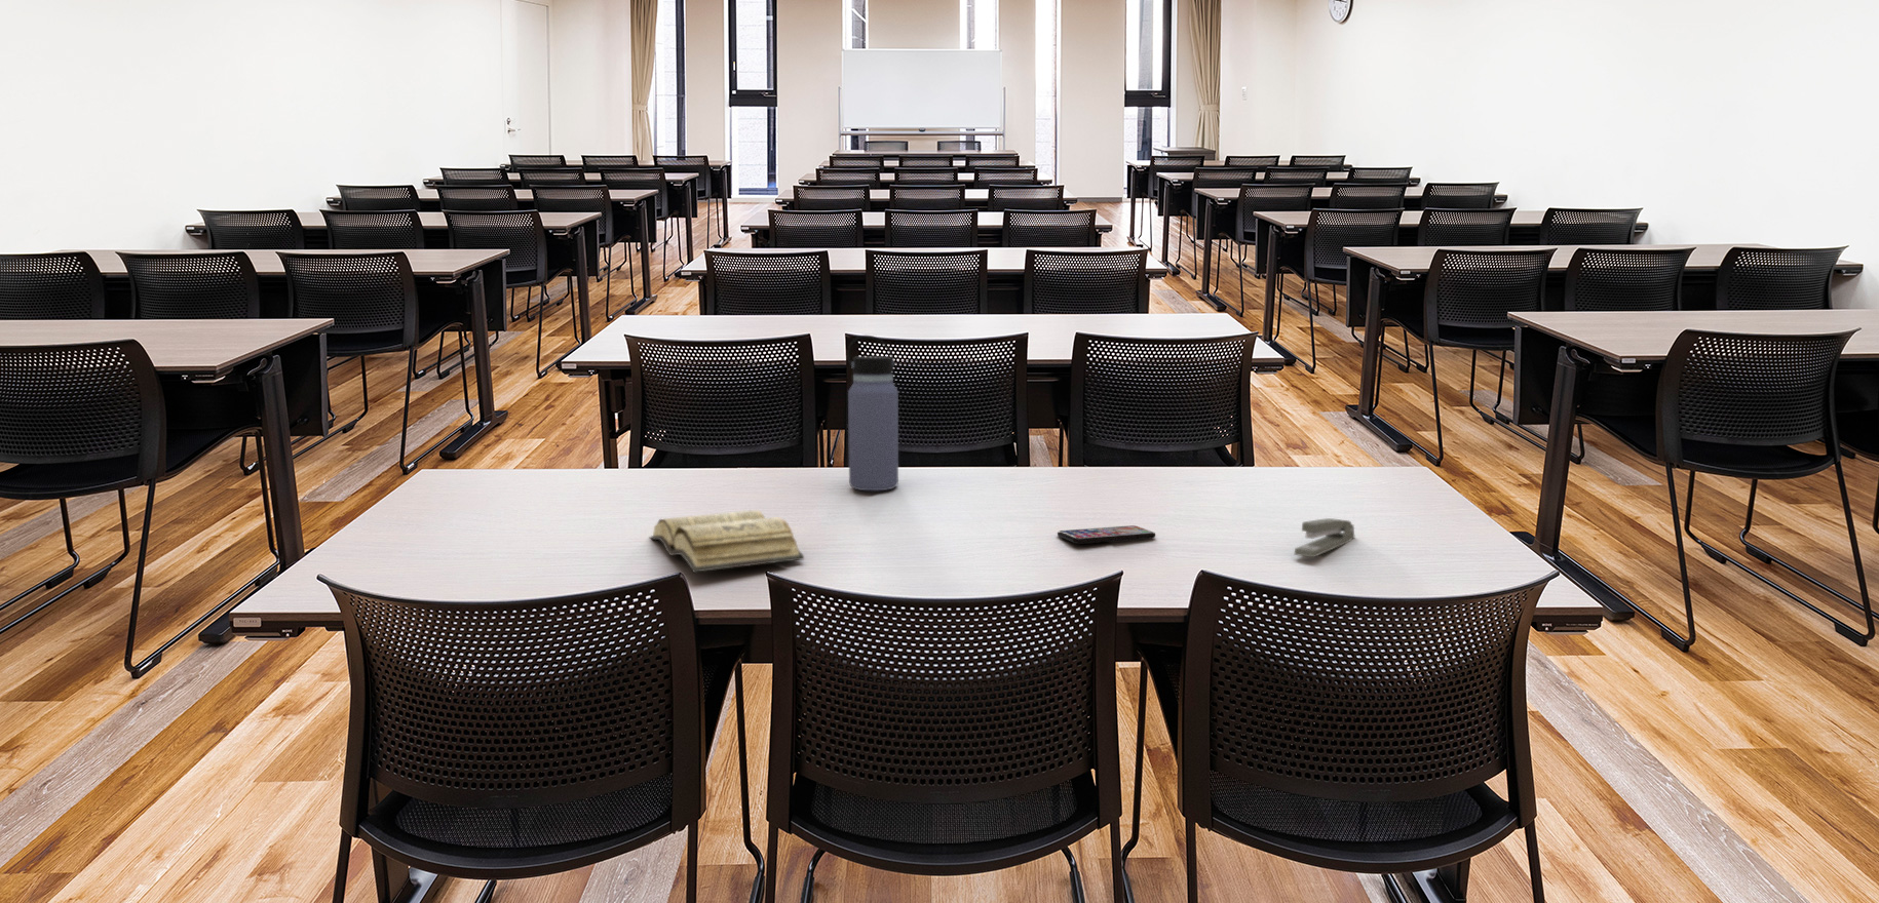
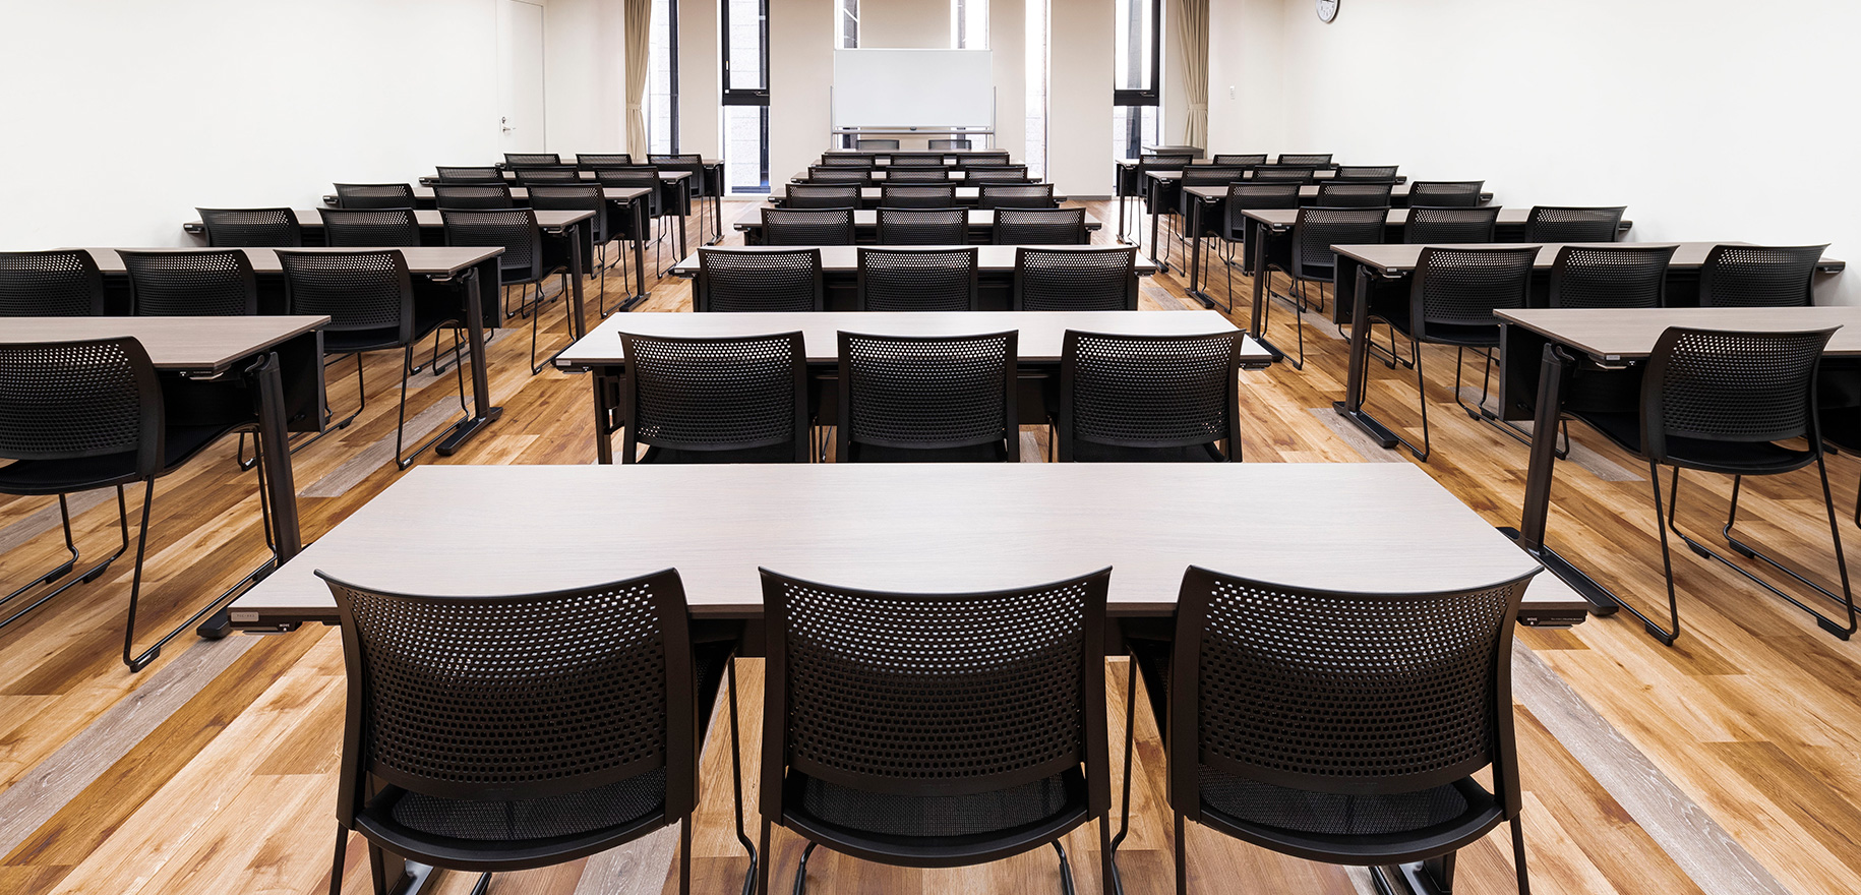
- stapler [1293,517,1355,558]
- water bottle [846,334,900,491]
- smartphone [1057,525,1156,545]
- diary [648,509,805,574]
